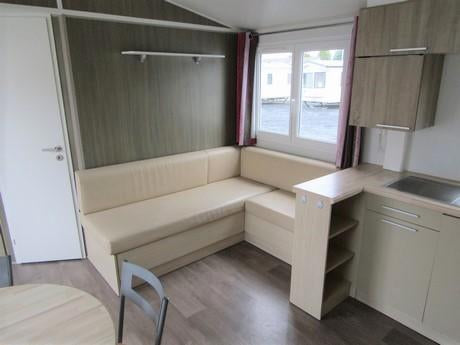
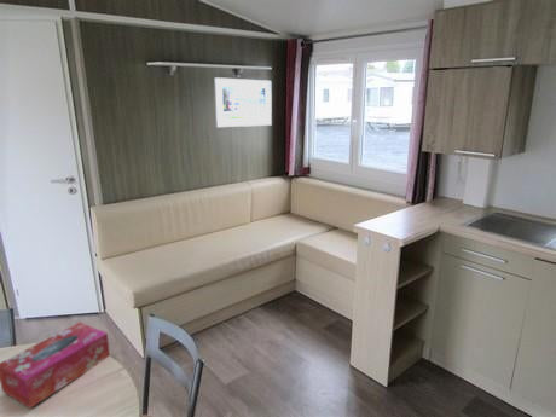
+ tissue box [0,322,111,410]
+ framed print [213,76,273,128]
